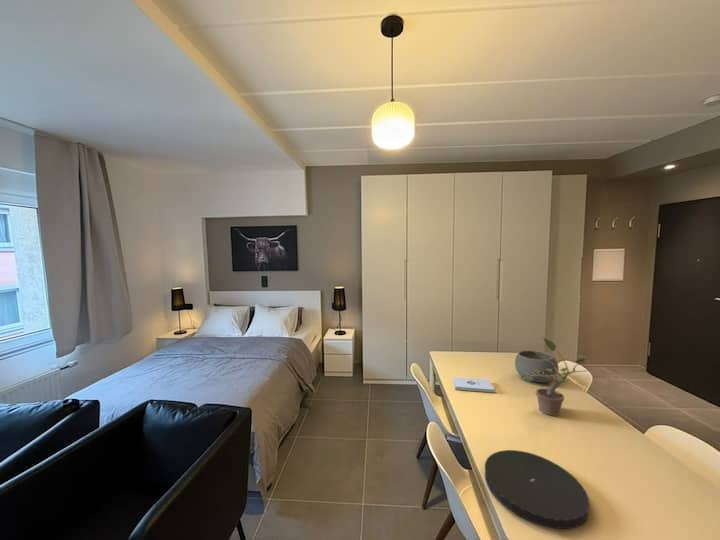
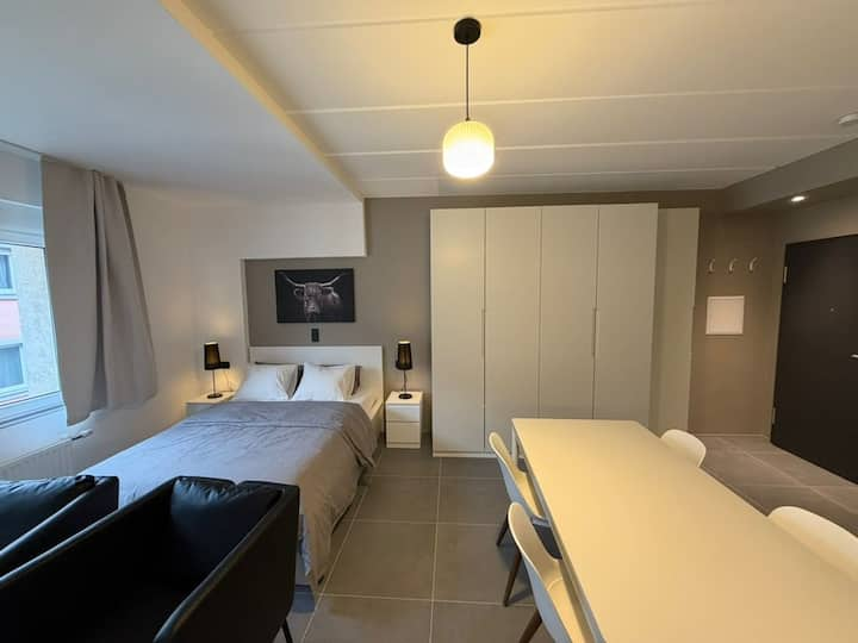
- notepad [452,376,496,394]
- bowl [514,350,560,383]
- potted plant [522,336,592,417]
- plate [484,449,590,530]
